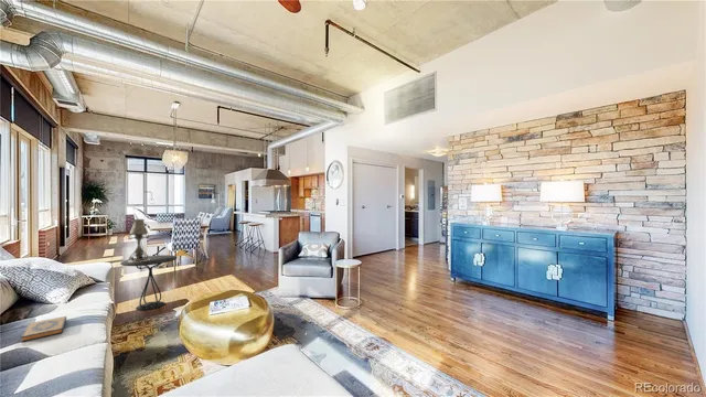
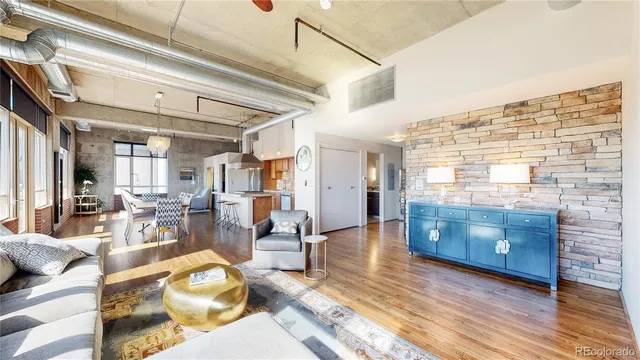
- table lamp [127,218,150,262]
- hardback book [20,315,67,343]
- side table [119,254,179,312]
